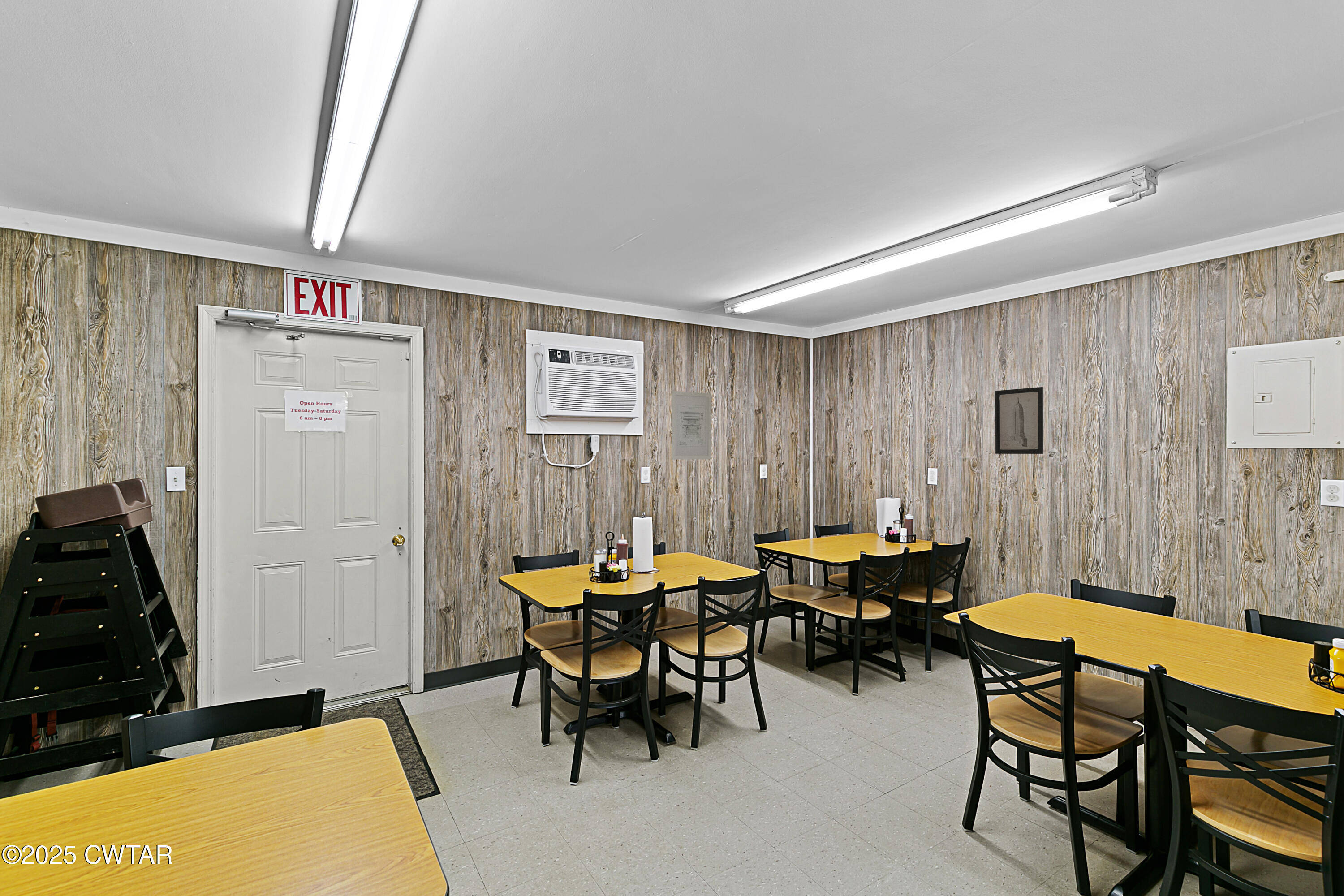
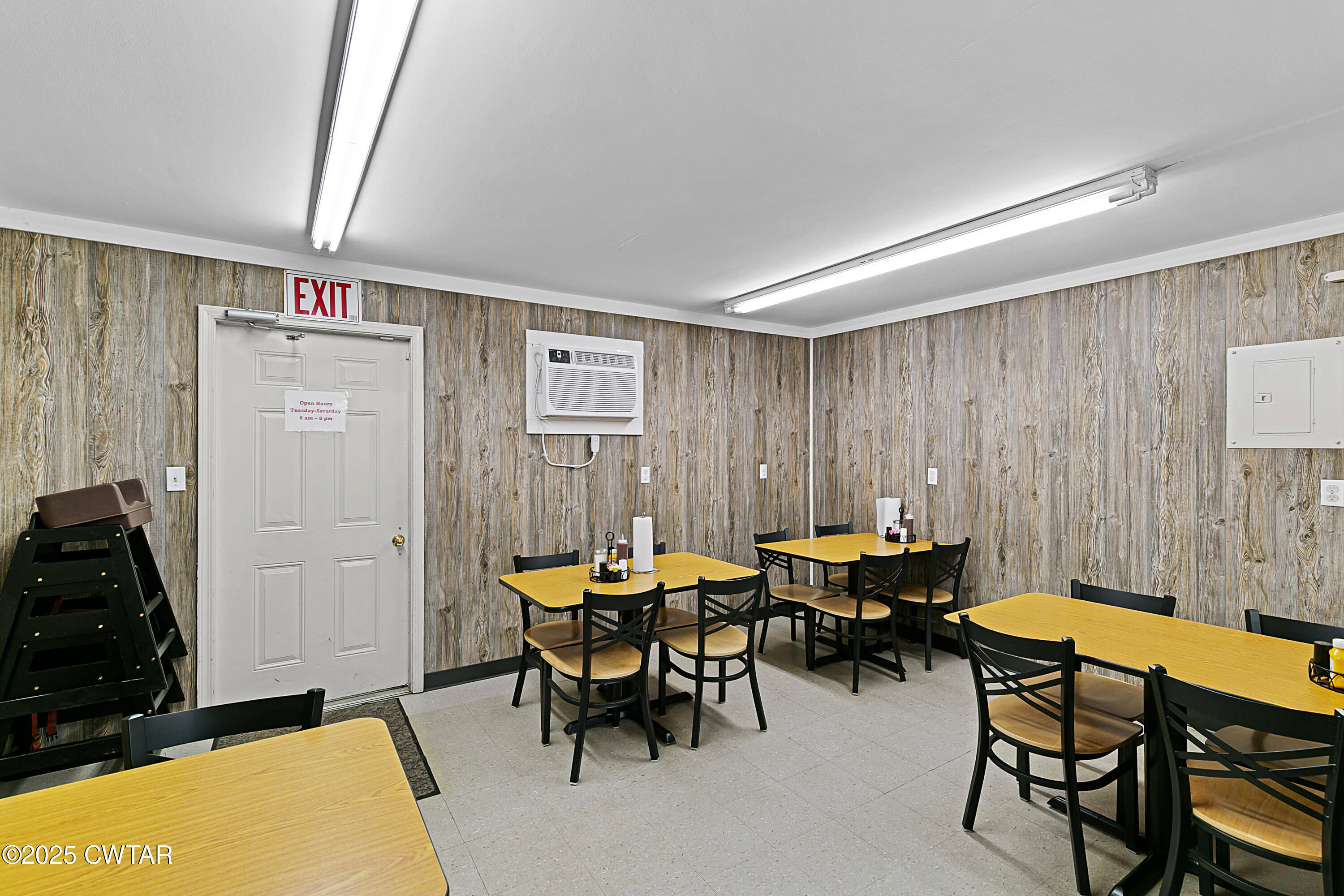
- wall art [995,387,1044,454]
- wall art [671,391,712,460]
